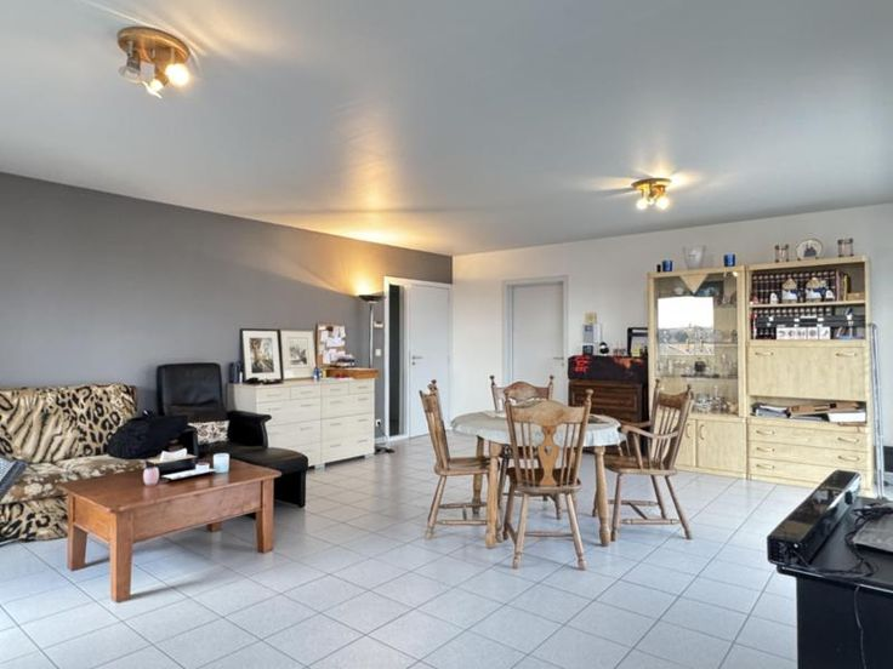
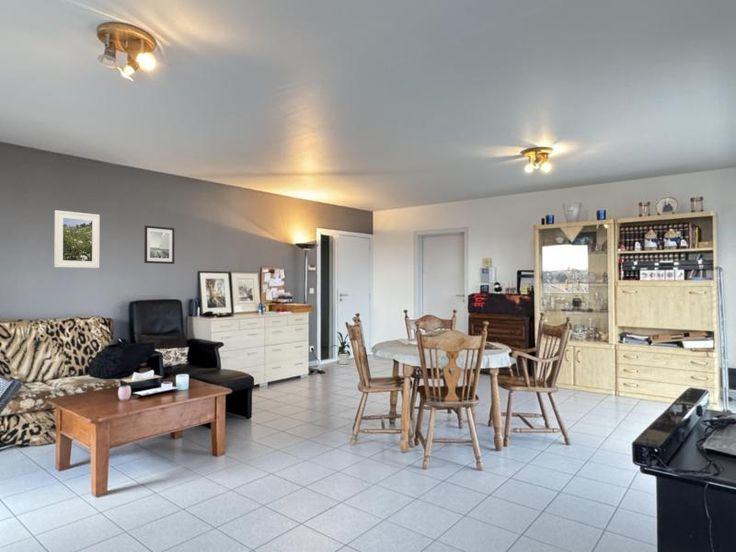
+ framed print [53,209,101,269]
+ house plant [329,331,352,365]
+ wall art [143,225,175,265]
